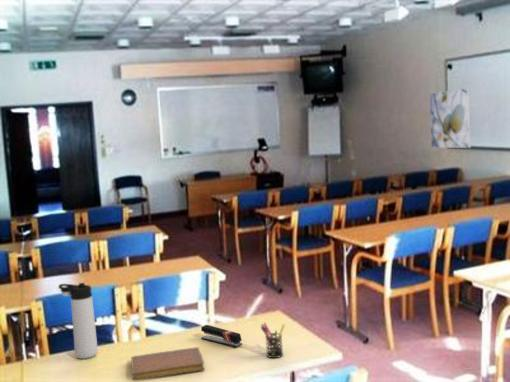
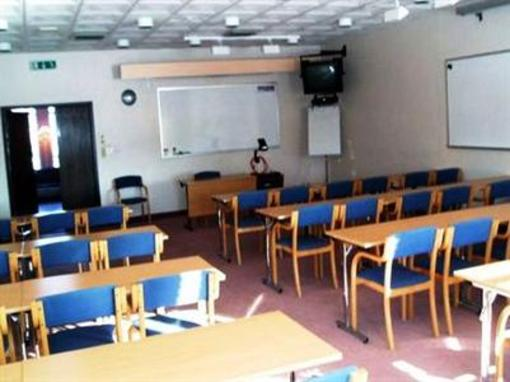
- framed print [429,87,472,149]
- pen holder [260,322,286,359]
- thermos bottle [57,282,99,360]
- notebook [130,346,206,381]
- stapler [200,324,243,348]
